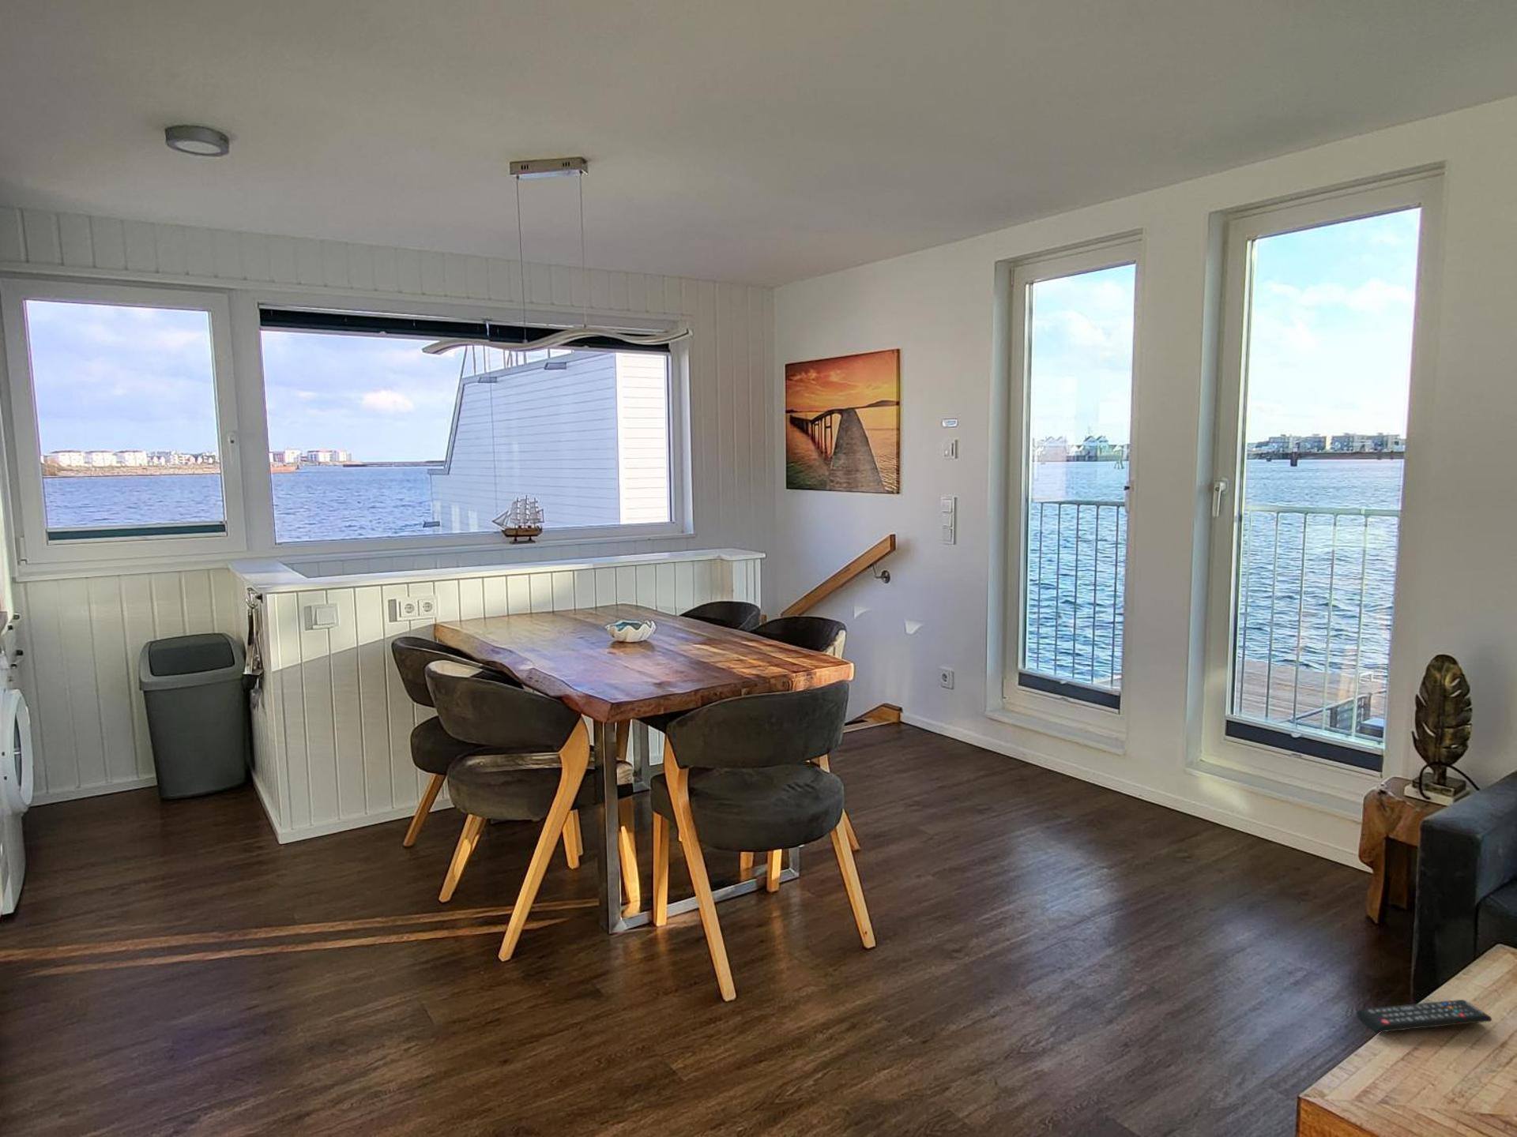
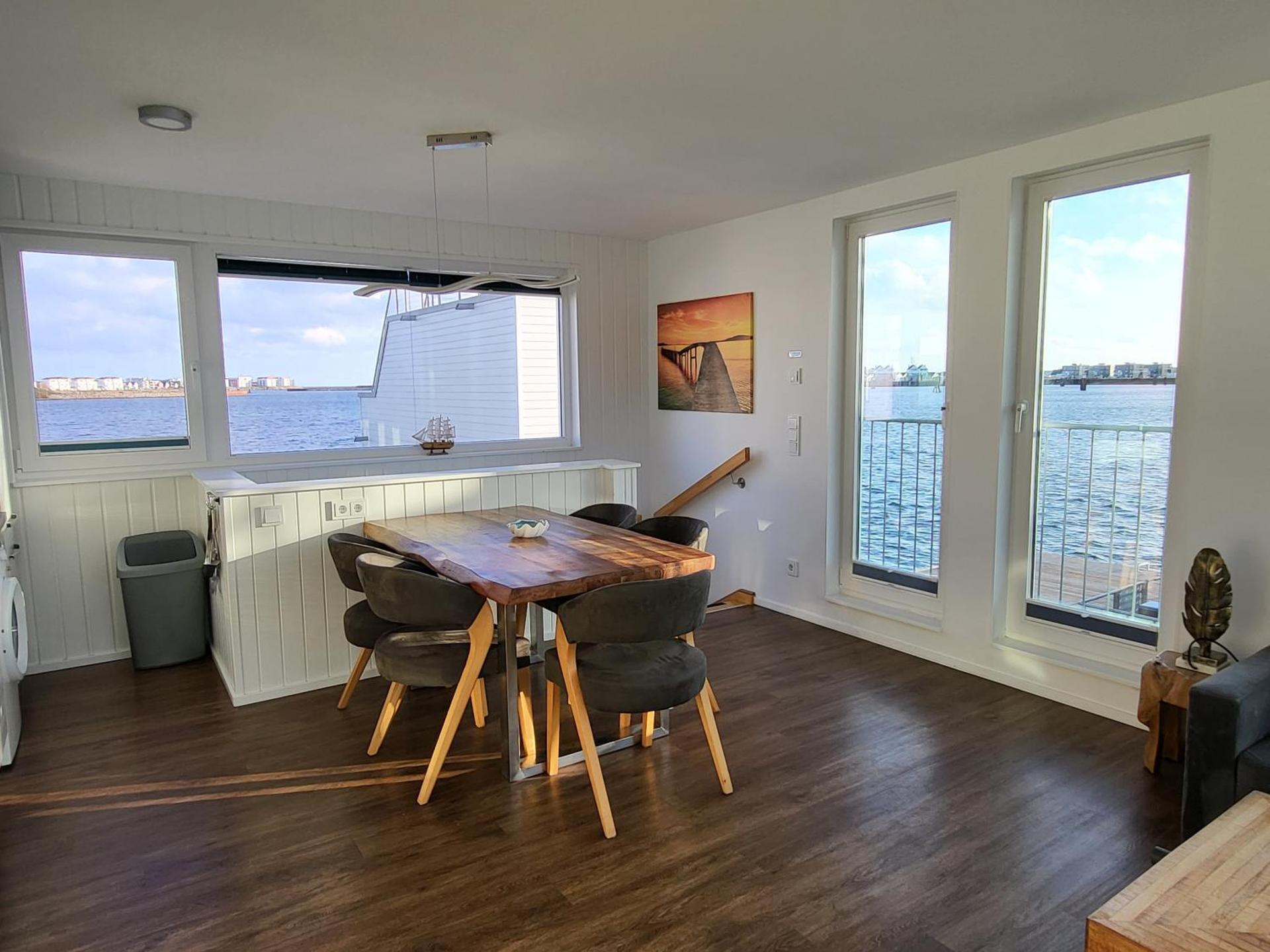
- remote control [1356,998,1492,1033]
